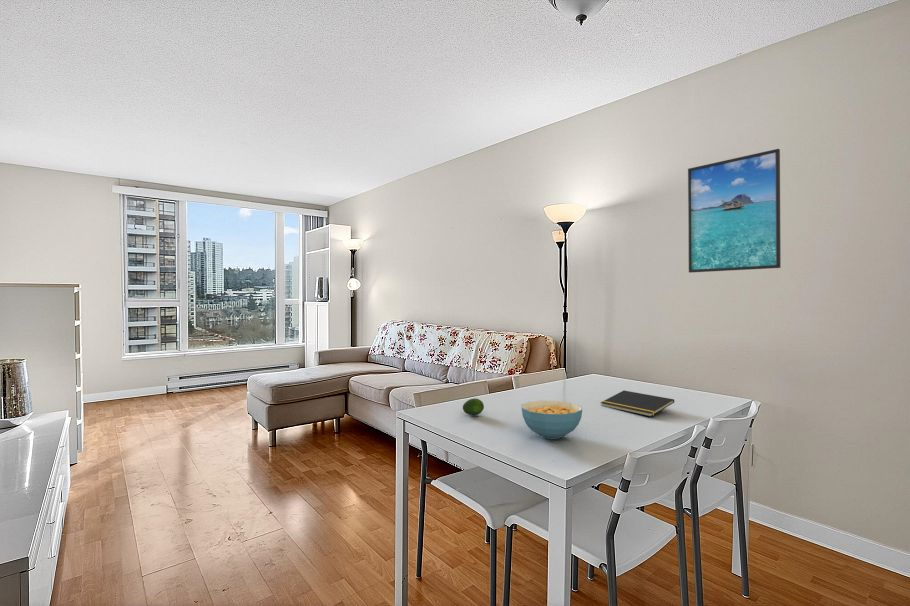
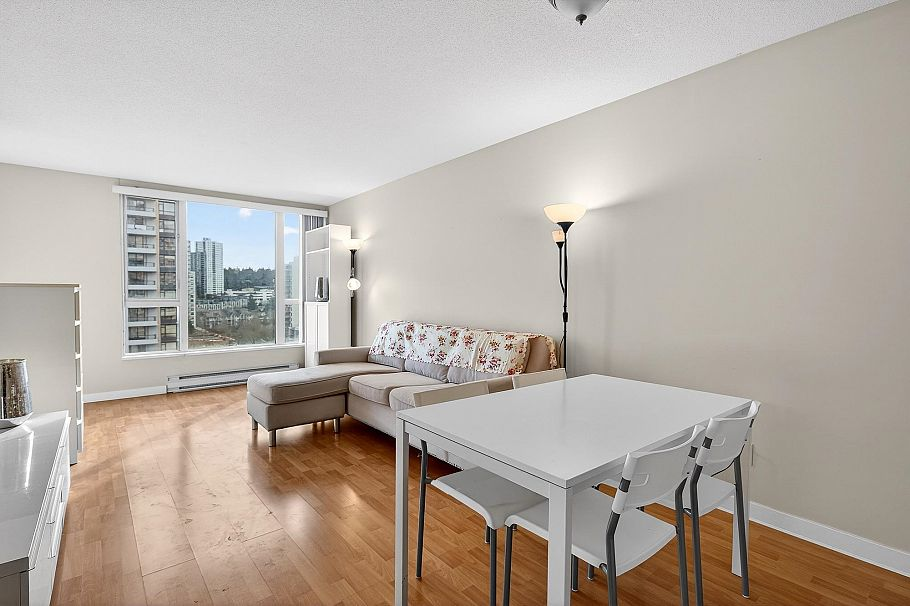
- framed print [687,148,782,274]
- fruit [462,397,485,416]
- notepad [600,389,675,418]
- cereal bowl [521,400,583,440]
